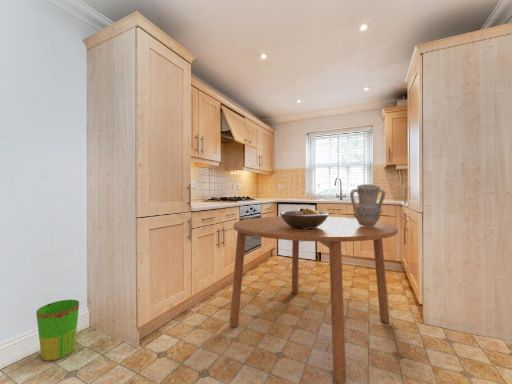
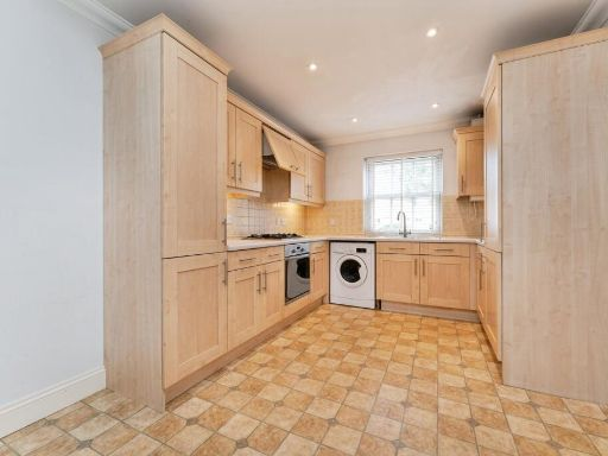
- fruit bowl [279,207,330,229]
- dining table [229,216,399,384]
- waste bin [35,299,80,362]
- vase [349,183,386,227]
